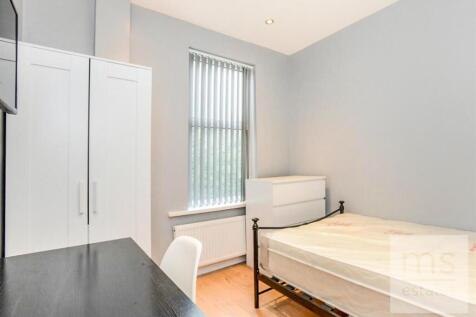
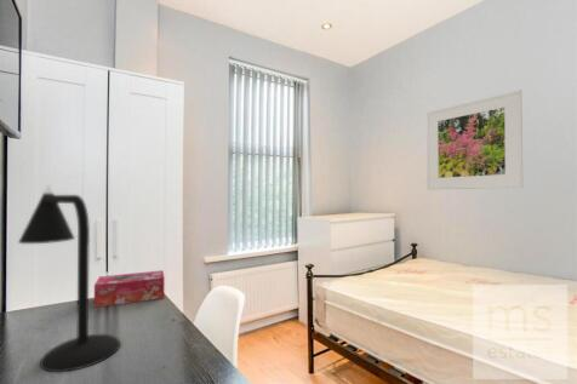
+ tissue box [93,269,166,309]
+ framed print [425,88,524,191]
+ desk lamp [17,183,121,373]
